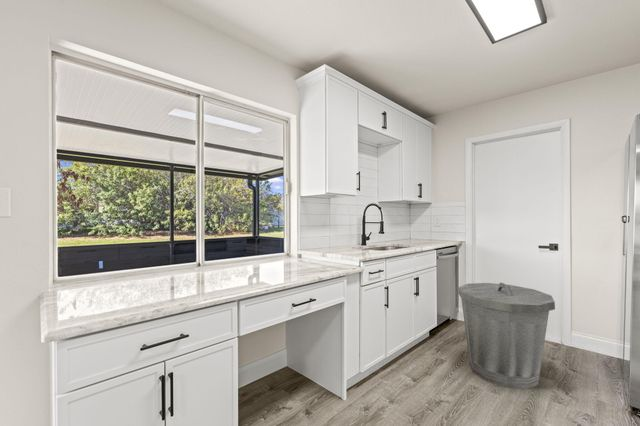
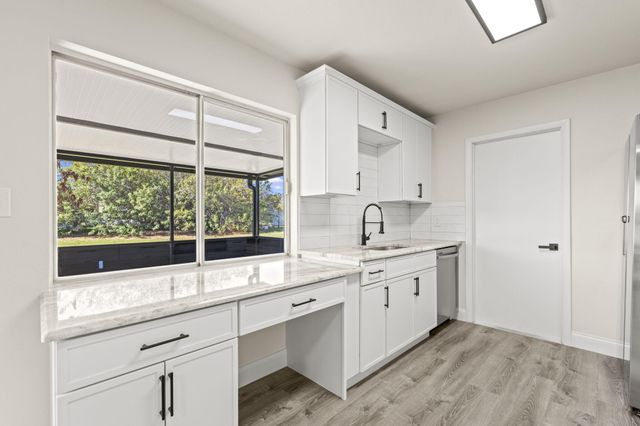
- trash can [457,282,556,390]
